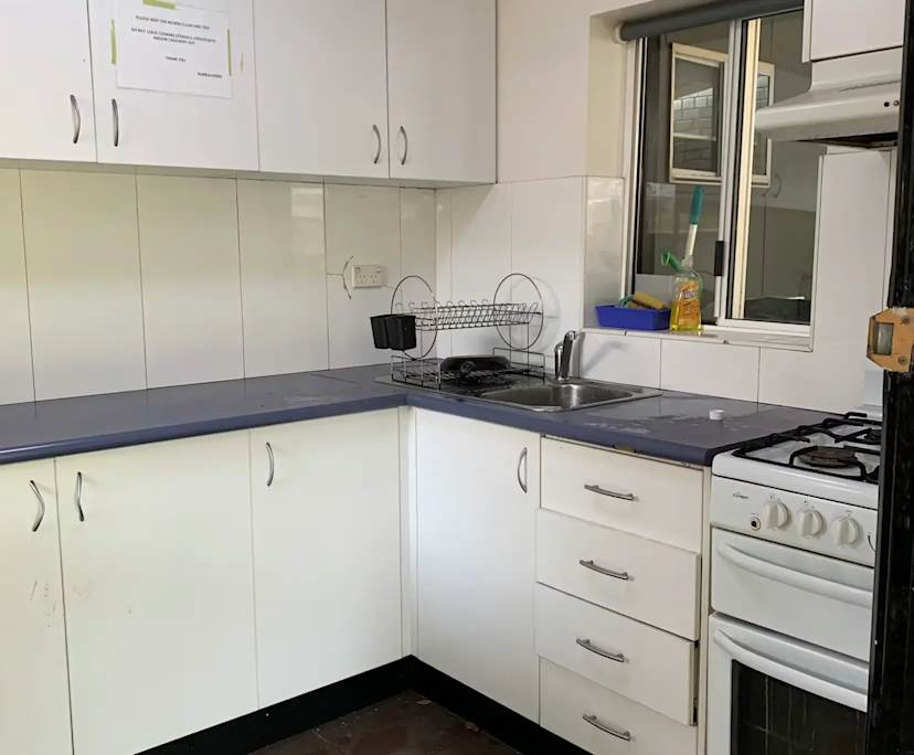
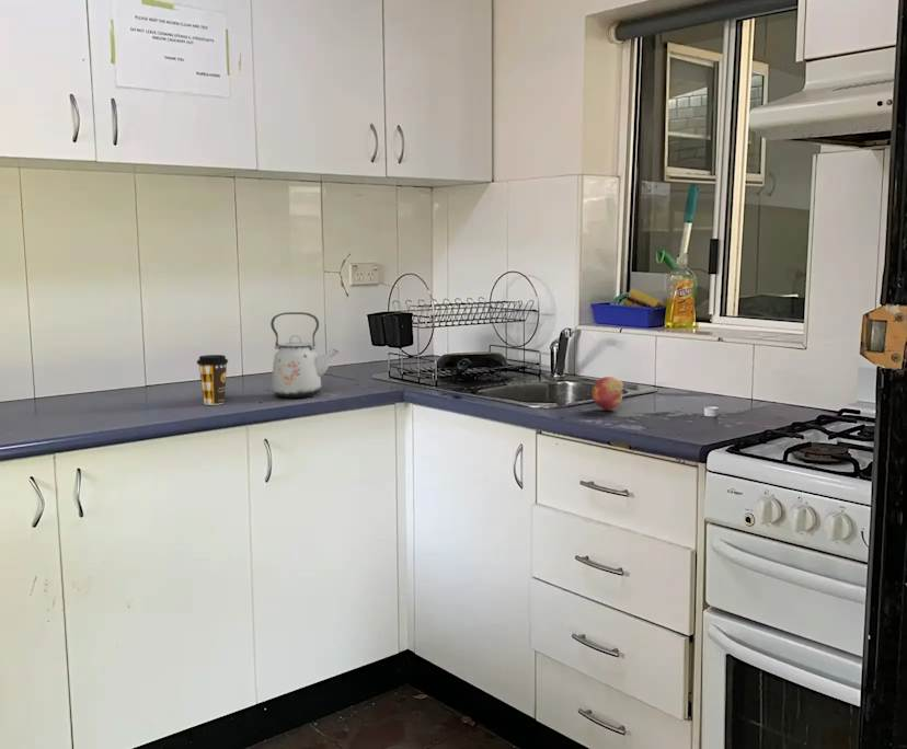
+ fruit [590,376,624,411]
+ coffee cup [196,354,229,406]
+ kettle [269,311,340,399]
